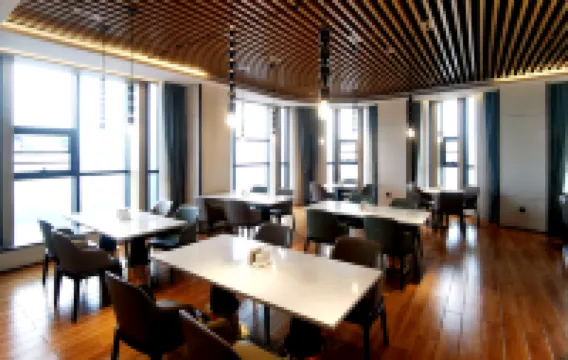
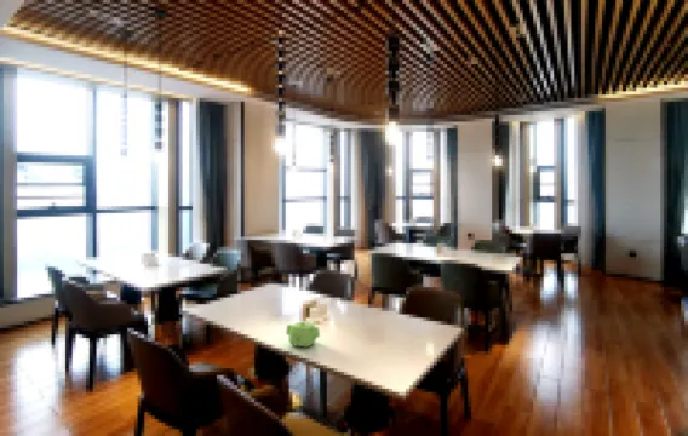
+ teapot [285,320,321,349]
